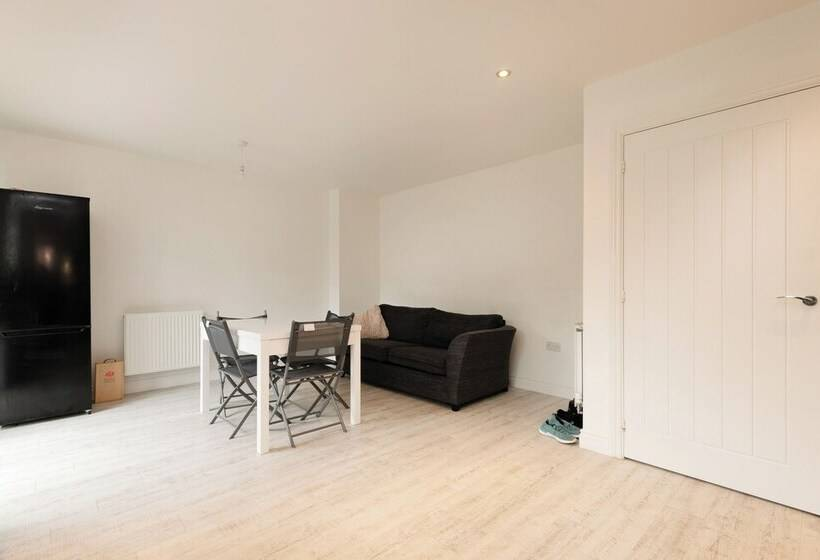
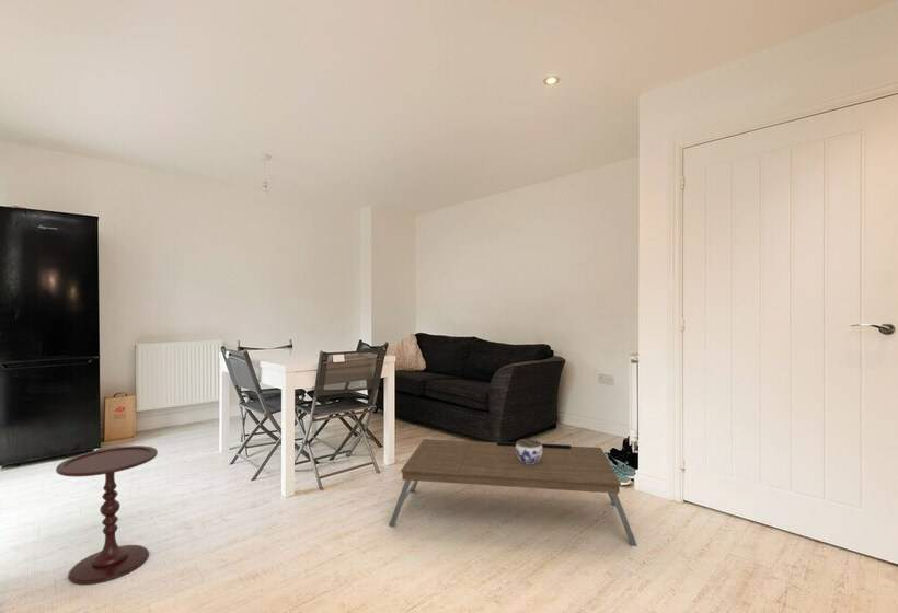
+ jar [516,438,542,464]
+ side table [55,444,159,586]
+ coffee table [388,438,638,547]
